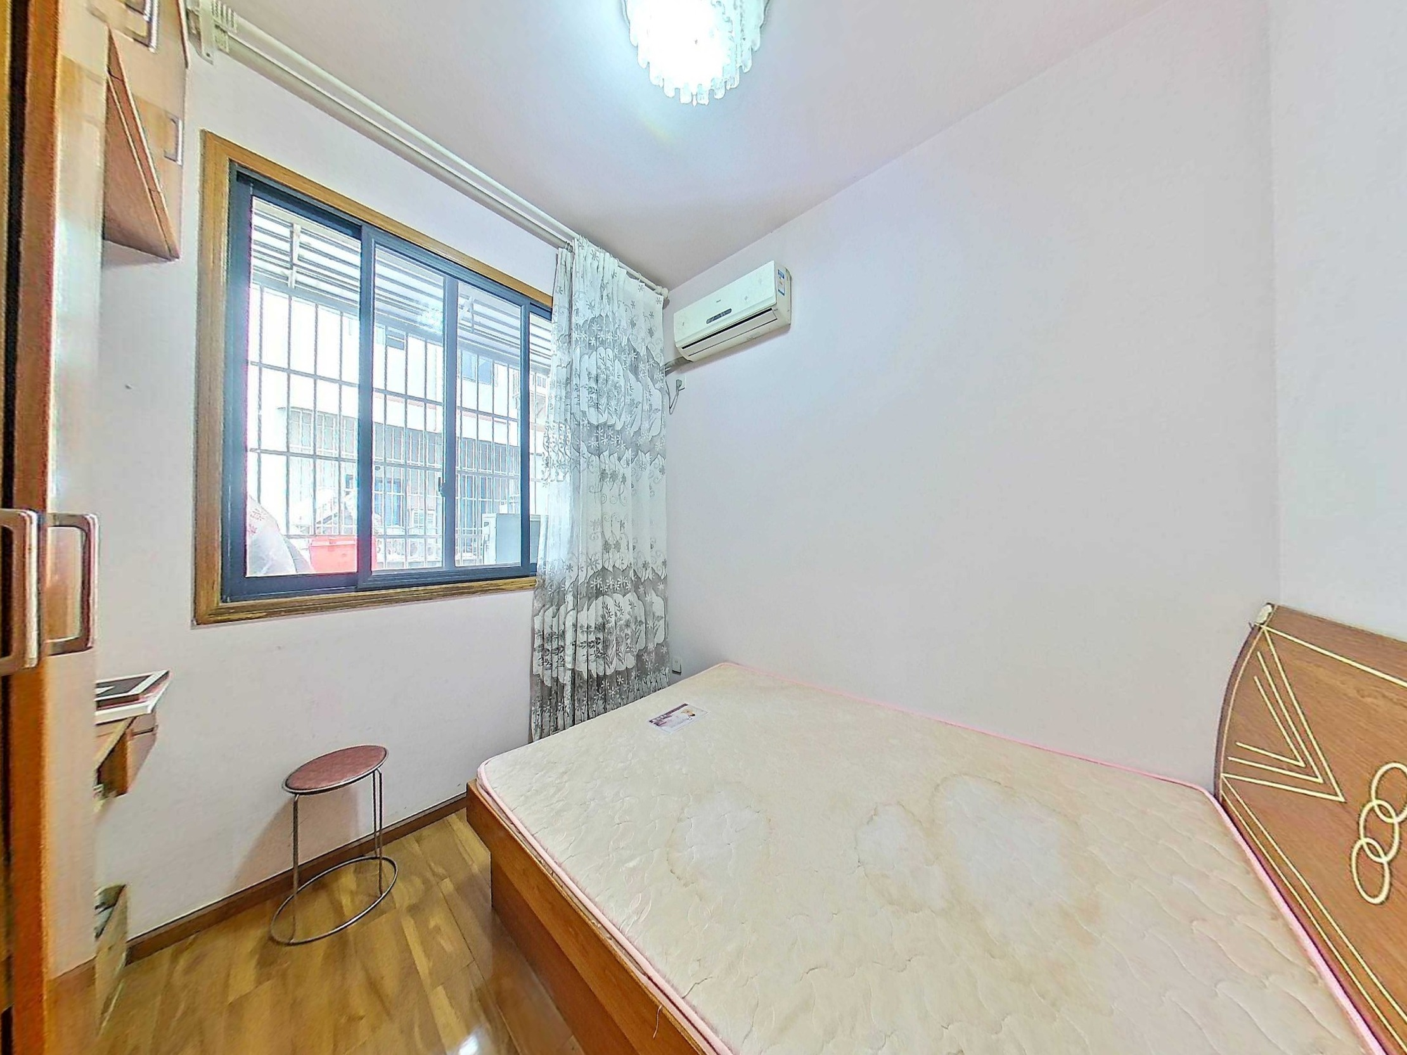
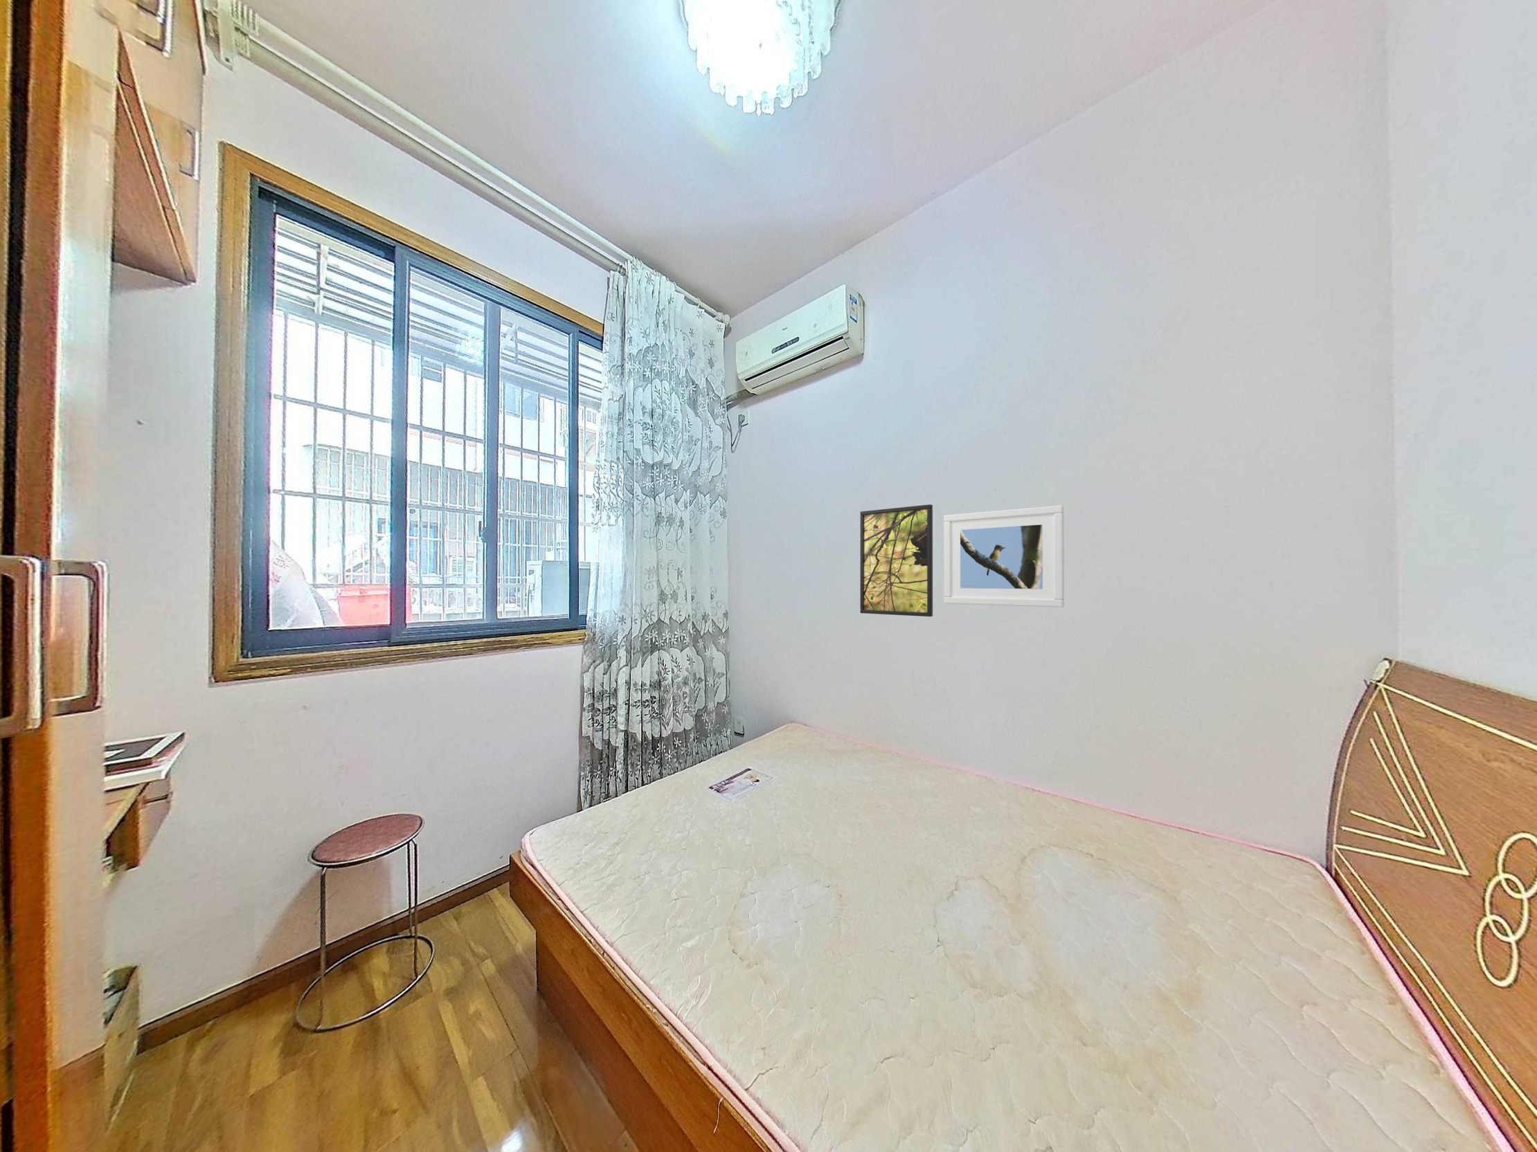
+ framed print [859,503,933,617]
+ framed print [943,505,1065,609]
